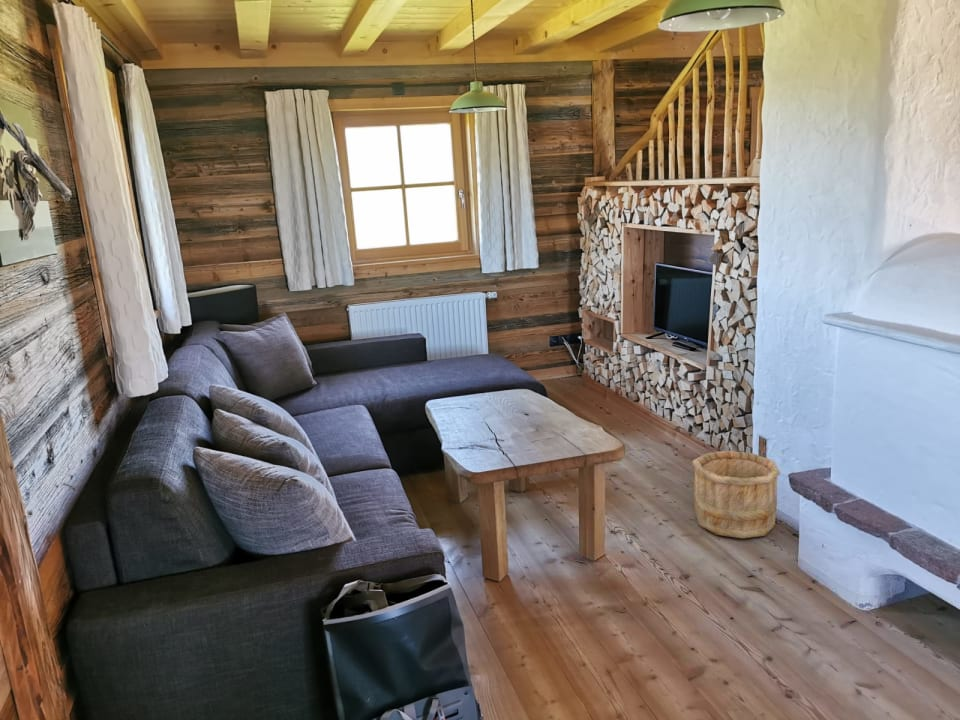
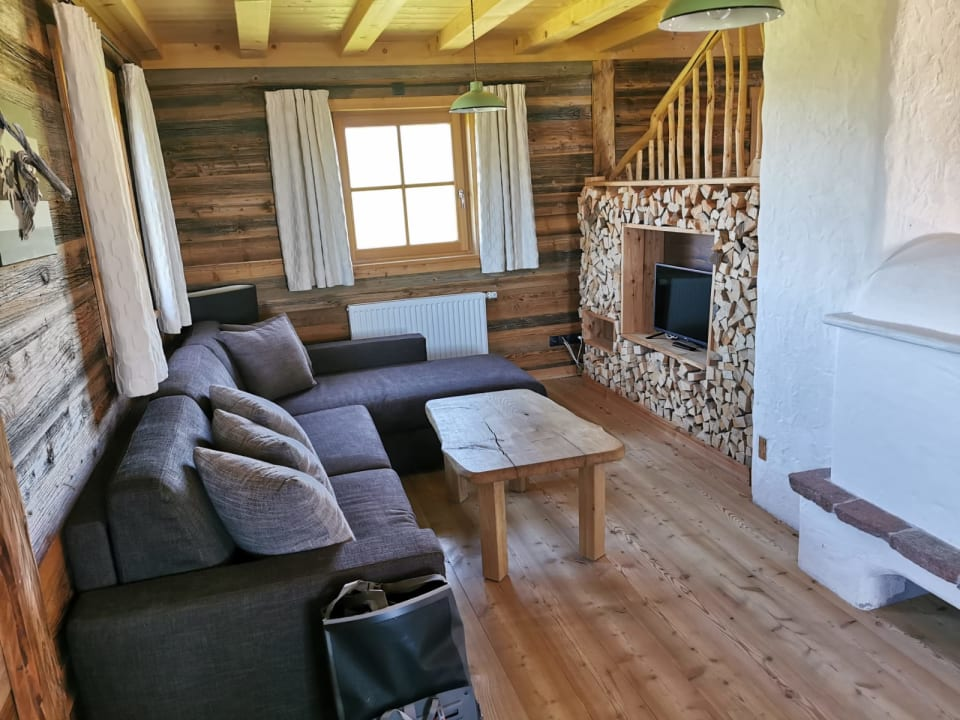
- wooden bucket [691,450,781,539]
